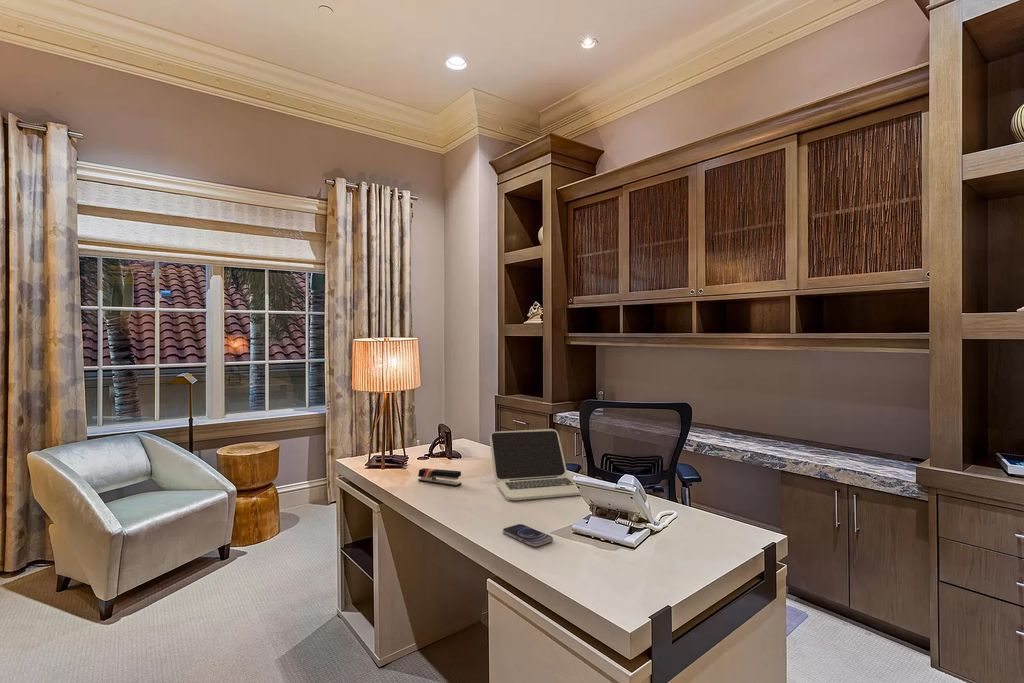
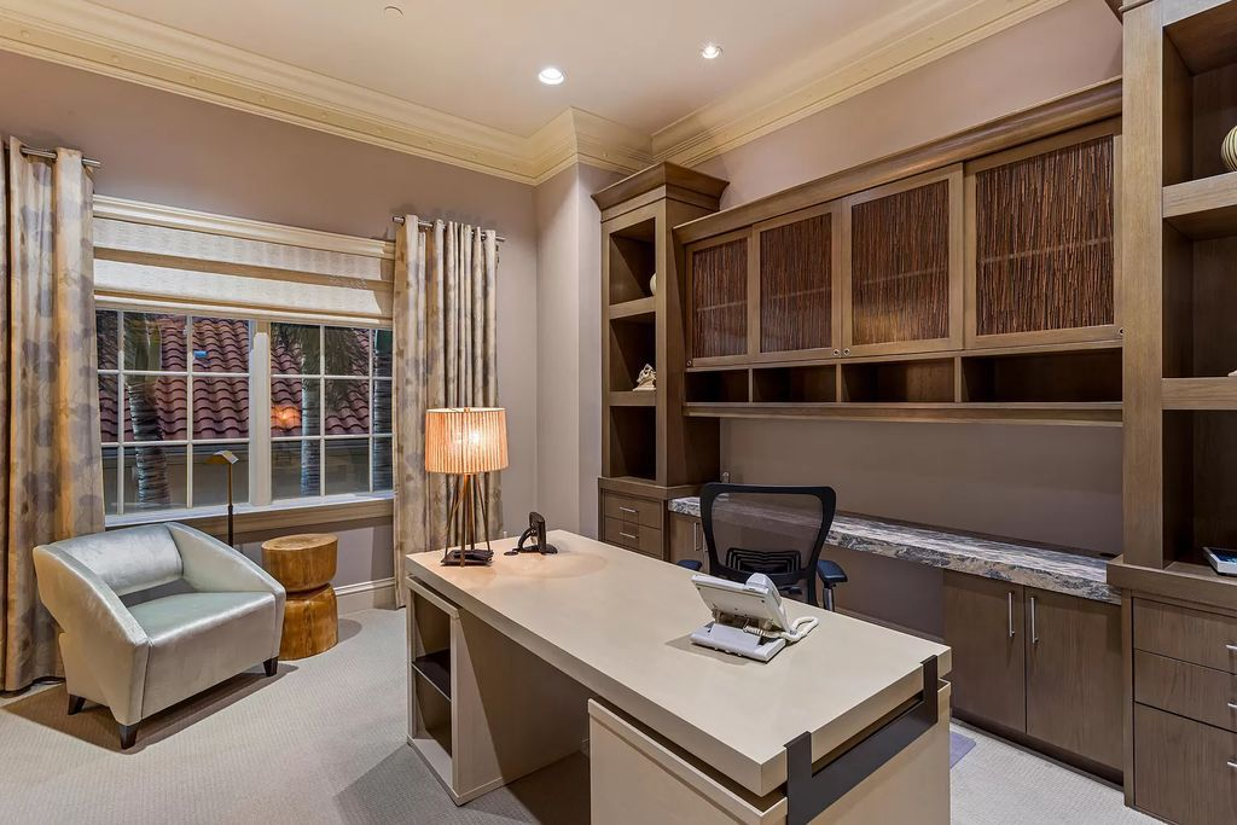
- laptop [489,428,581,501]
- smartphone [502,523,554,548]
- stapler [417,467,463,487]
